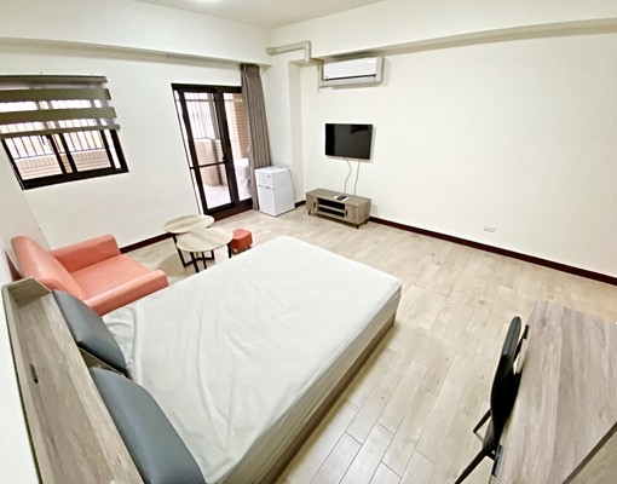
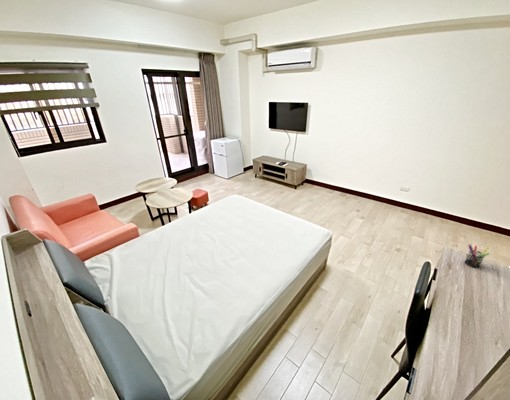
+ pen holder [464,243,490,269]
